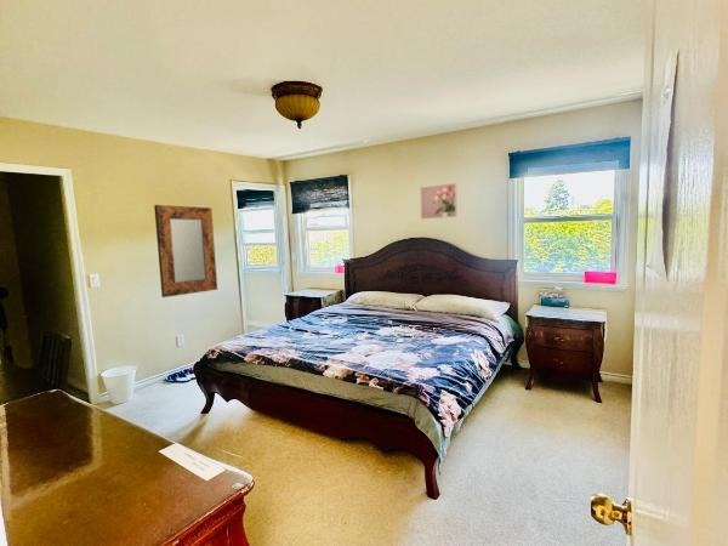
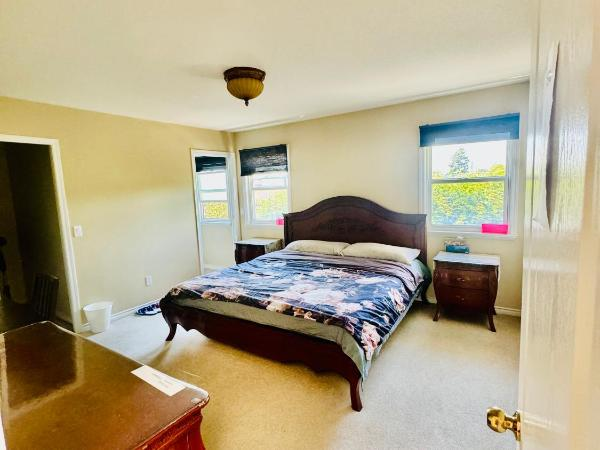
- home mirror [153,204,218,298]
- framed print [419,182,459,221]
